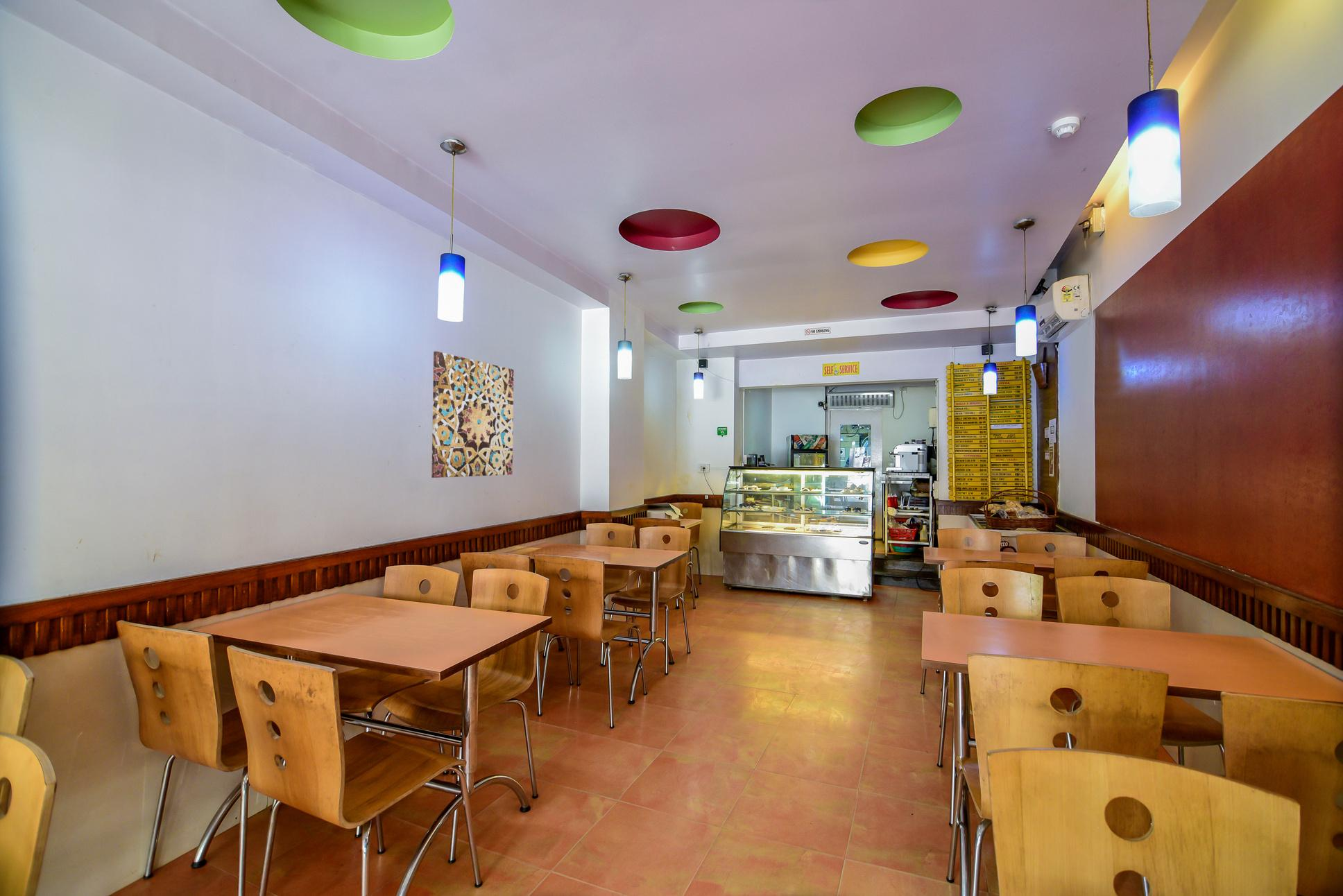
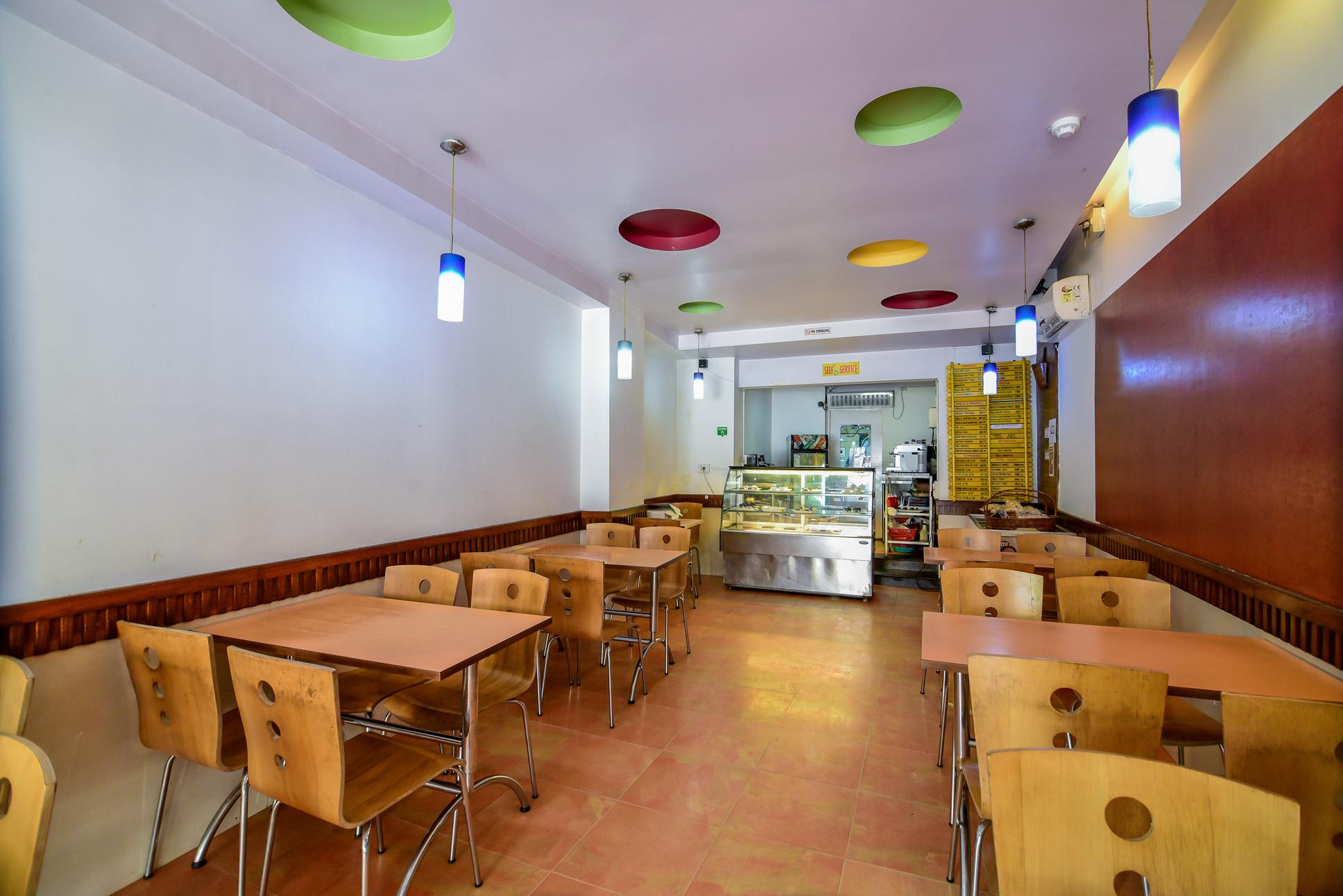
- wall art [431,351,515,479]
